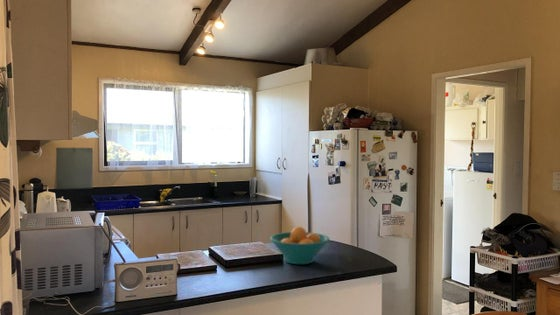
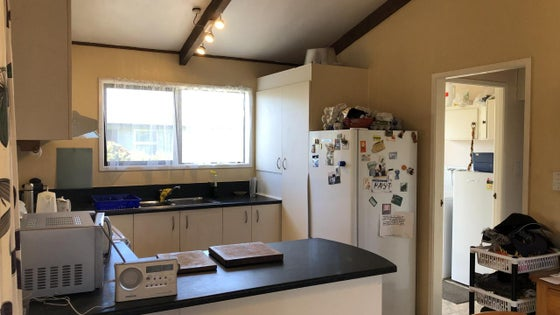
- fruit bowl [269,226,331,265]
